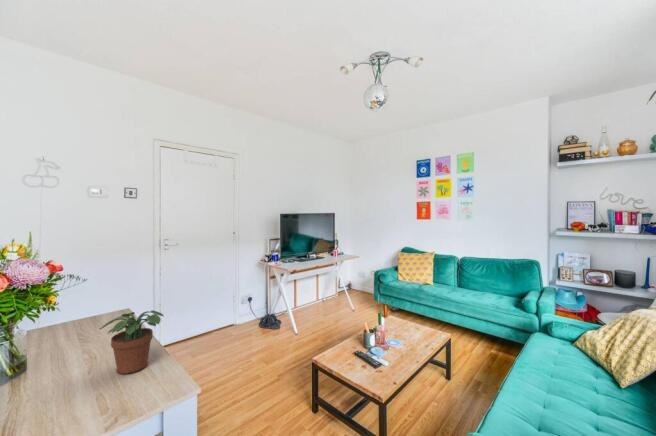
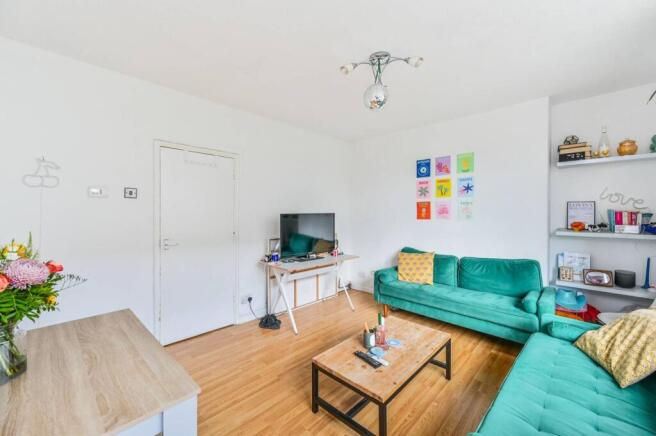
- potted plant [98,309,164,375]
